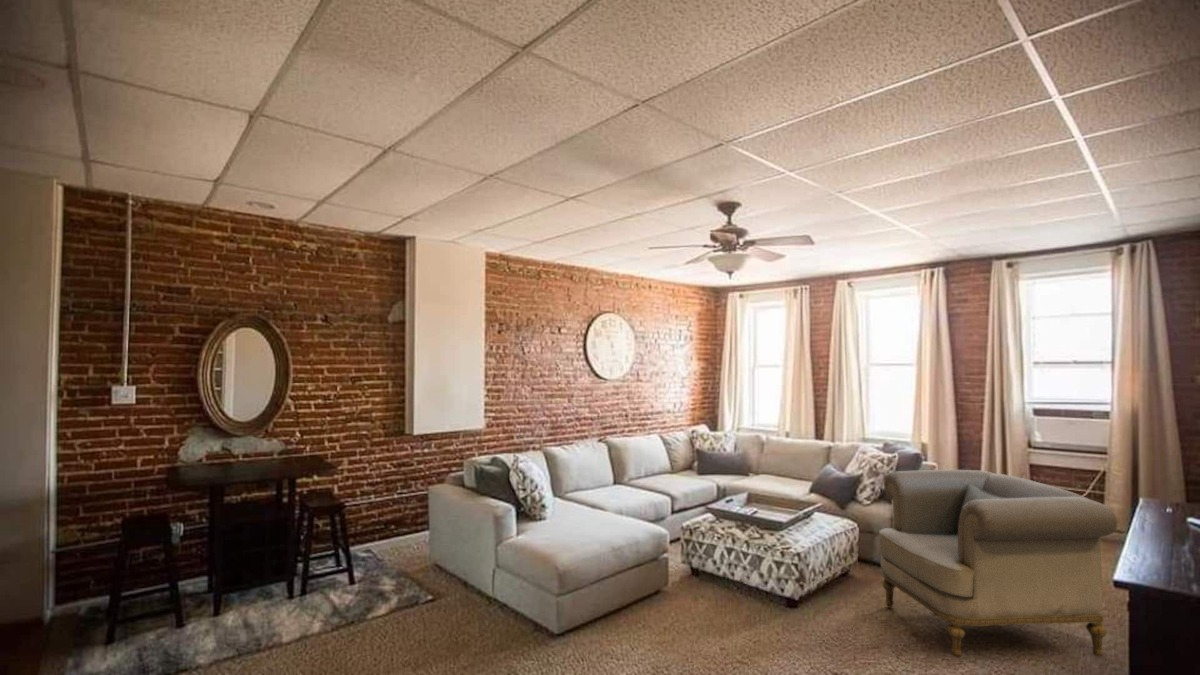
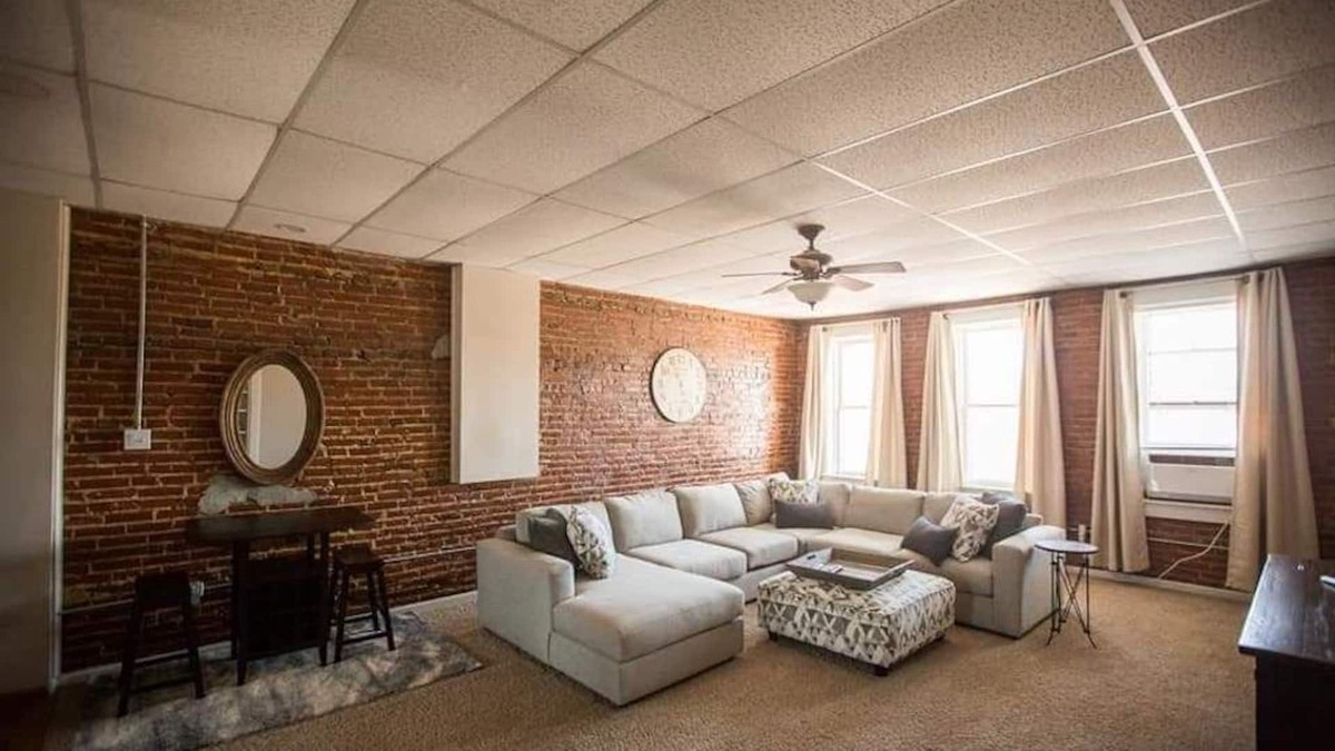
- armchair [878,469,1118,658]
